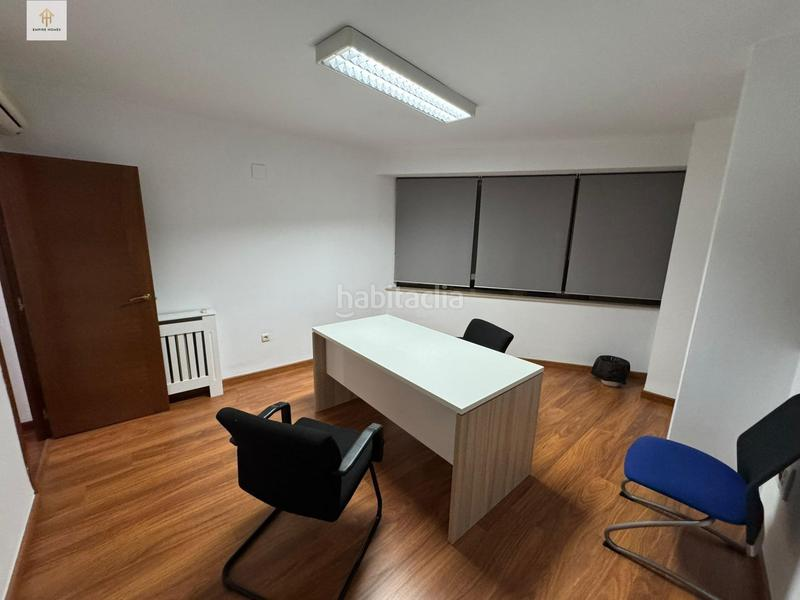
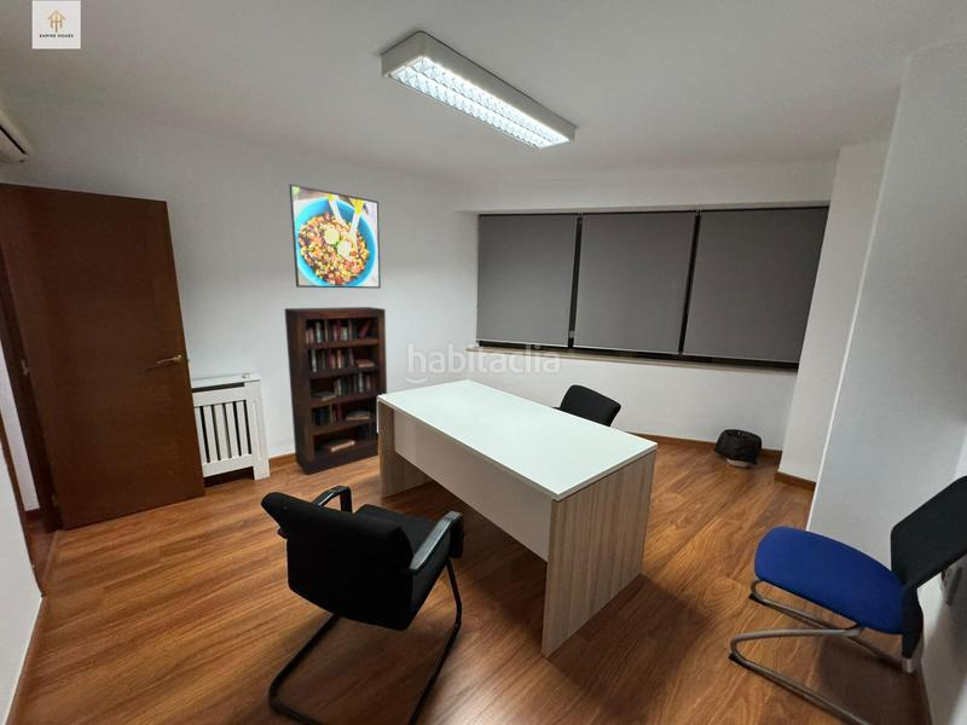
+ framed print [288,182,382,290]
+ bookcase [283,306,388,476]
